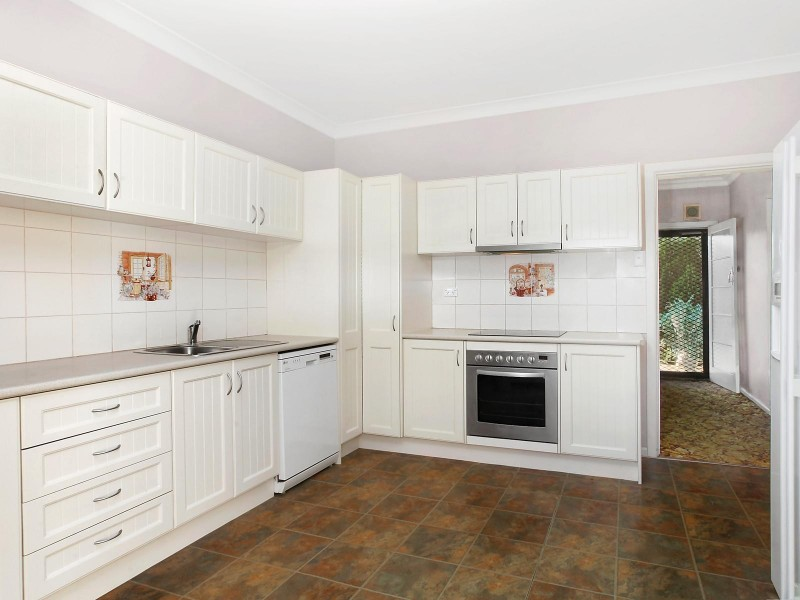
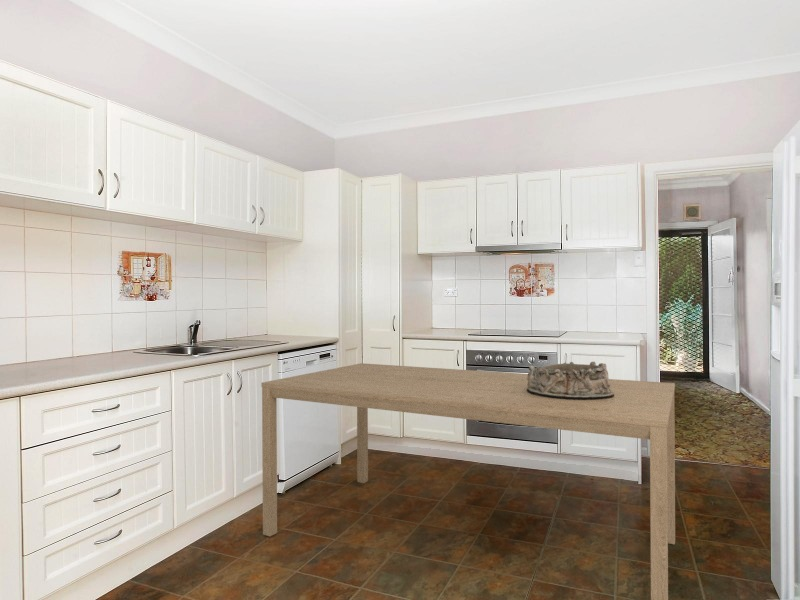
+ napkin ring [527,360,614,399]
+ dining table [260,362,676,600]
